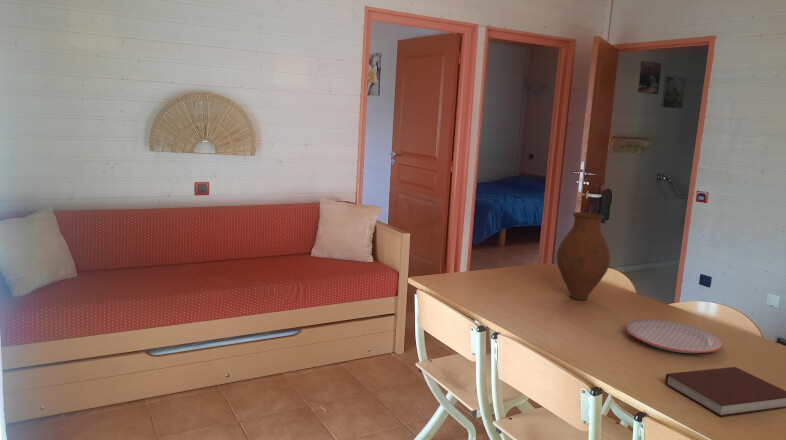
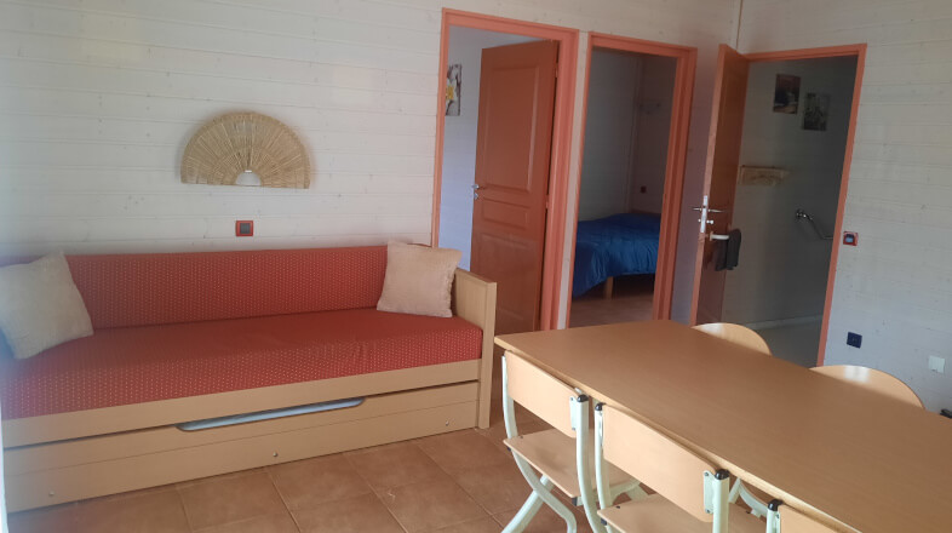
- notebook [664,366,786,418]
- vase [556,211,611,301]
- plate [624,318,724,354]
